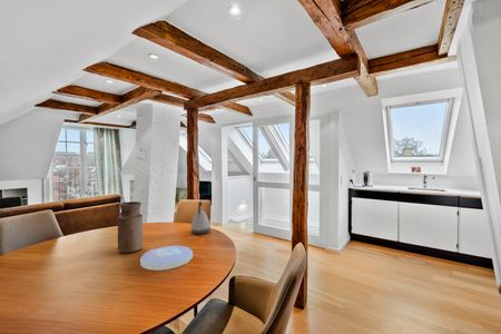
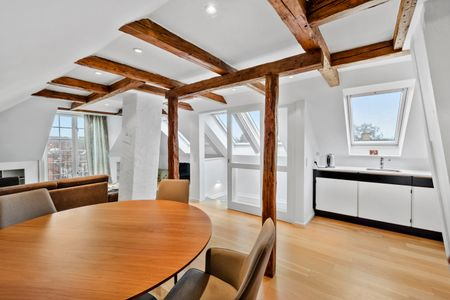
- plate [139,245,194,272]
- vase [117,200,144,254]
- kettle [189,200,212,235]
